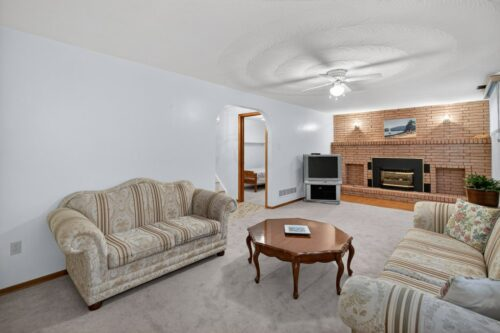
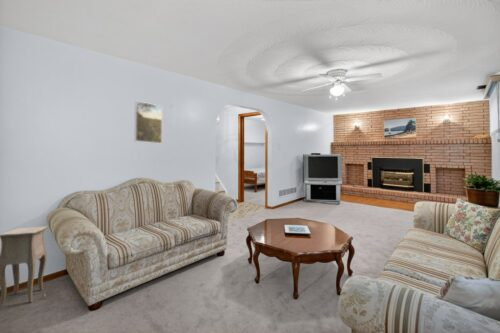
+ side table [0,225,49,308]
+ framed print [134,100,163,144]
